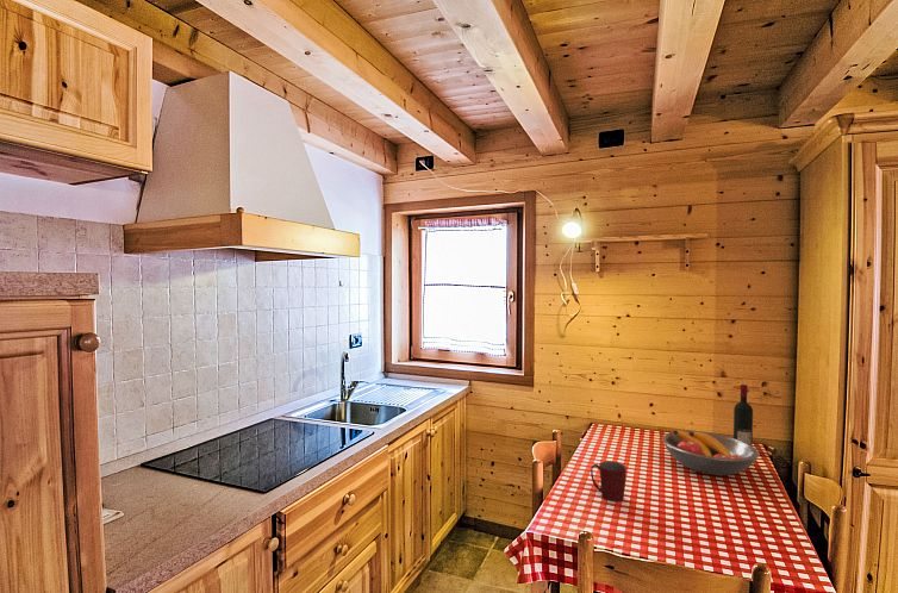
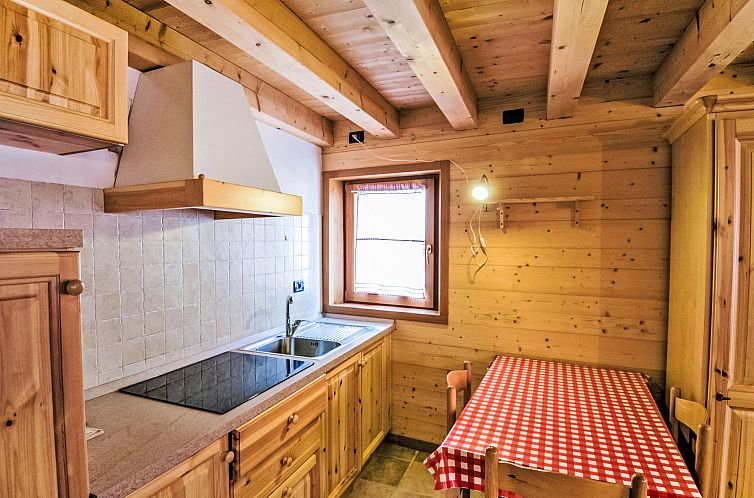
- alcohol [732,383,754,447]
- mug [590,460,628,503]
- fruit bowl [661,430,760,476]
